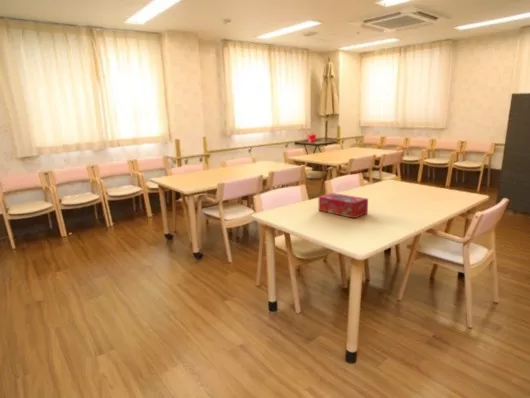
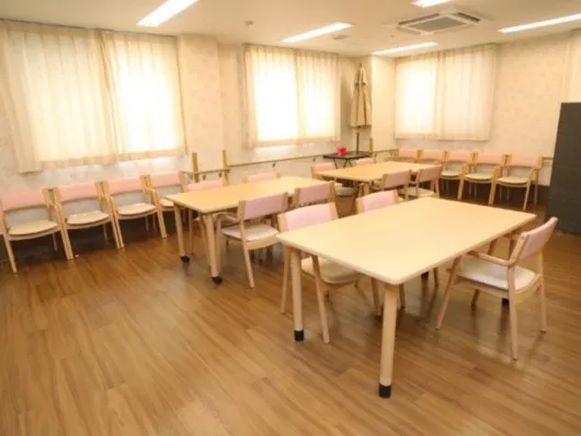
- tissue box [318,192,369,219]
